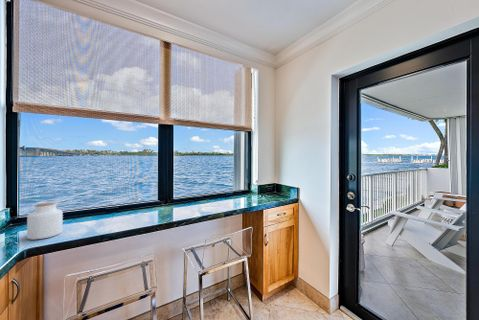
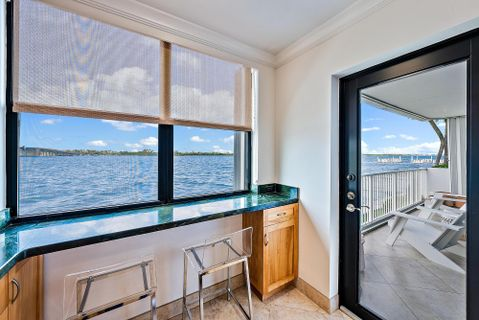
- jar [26,202,64,240]
